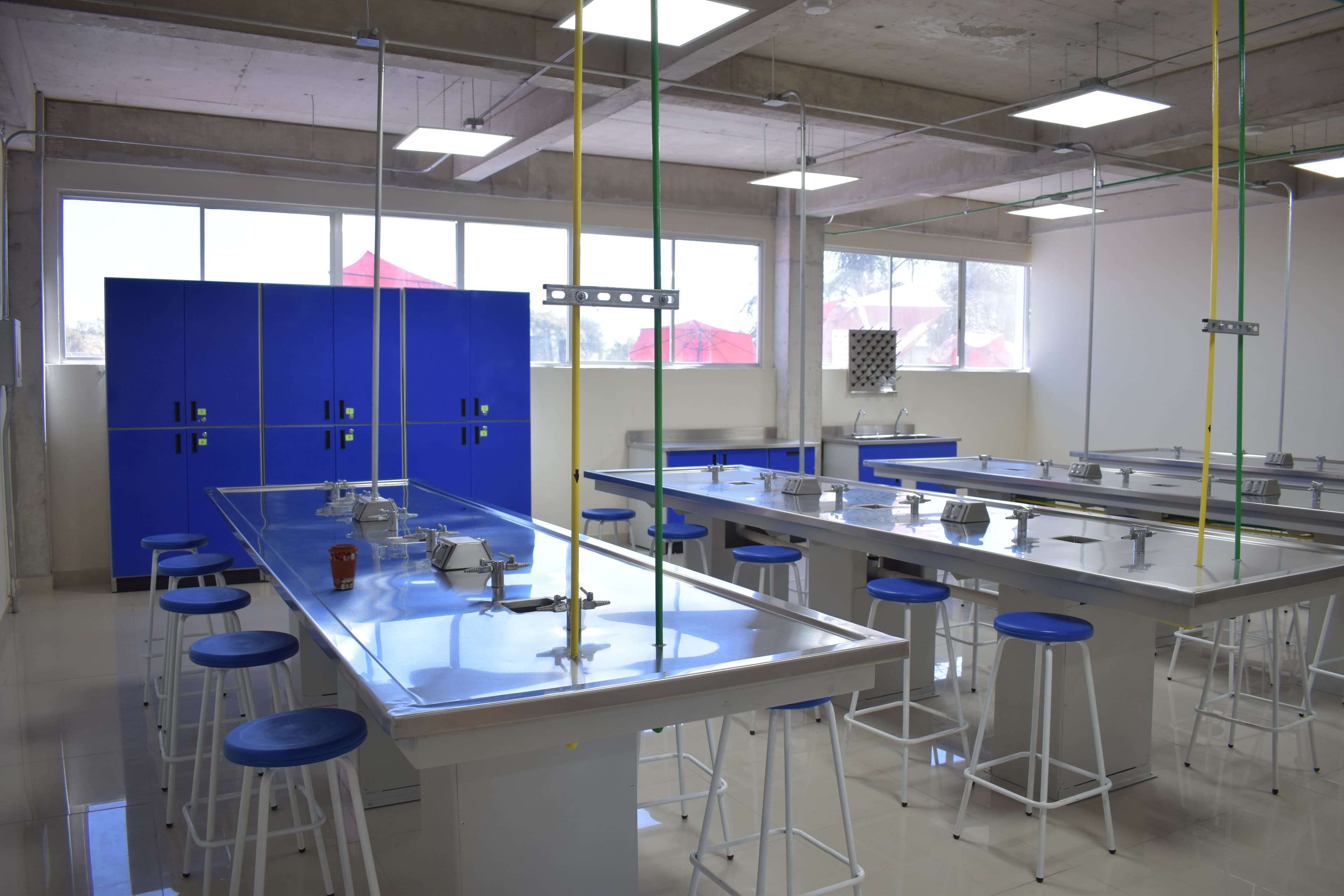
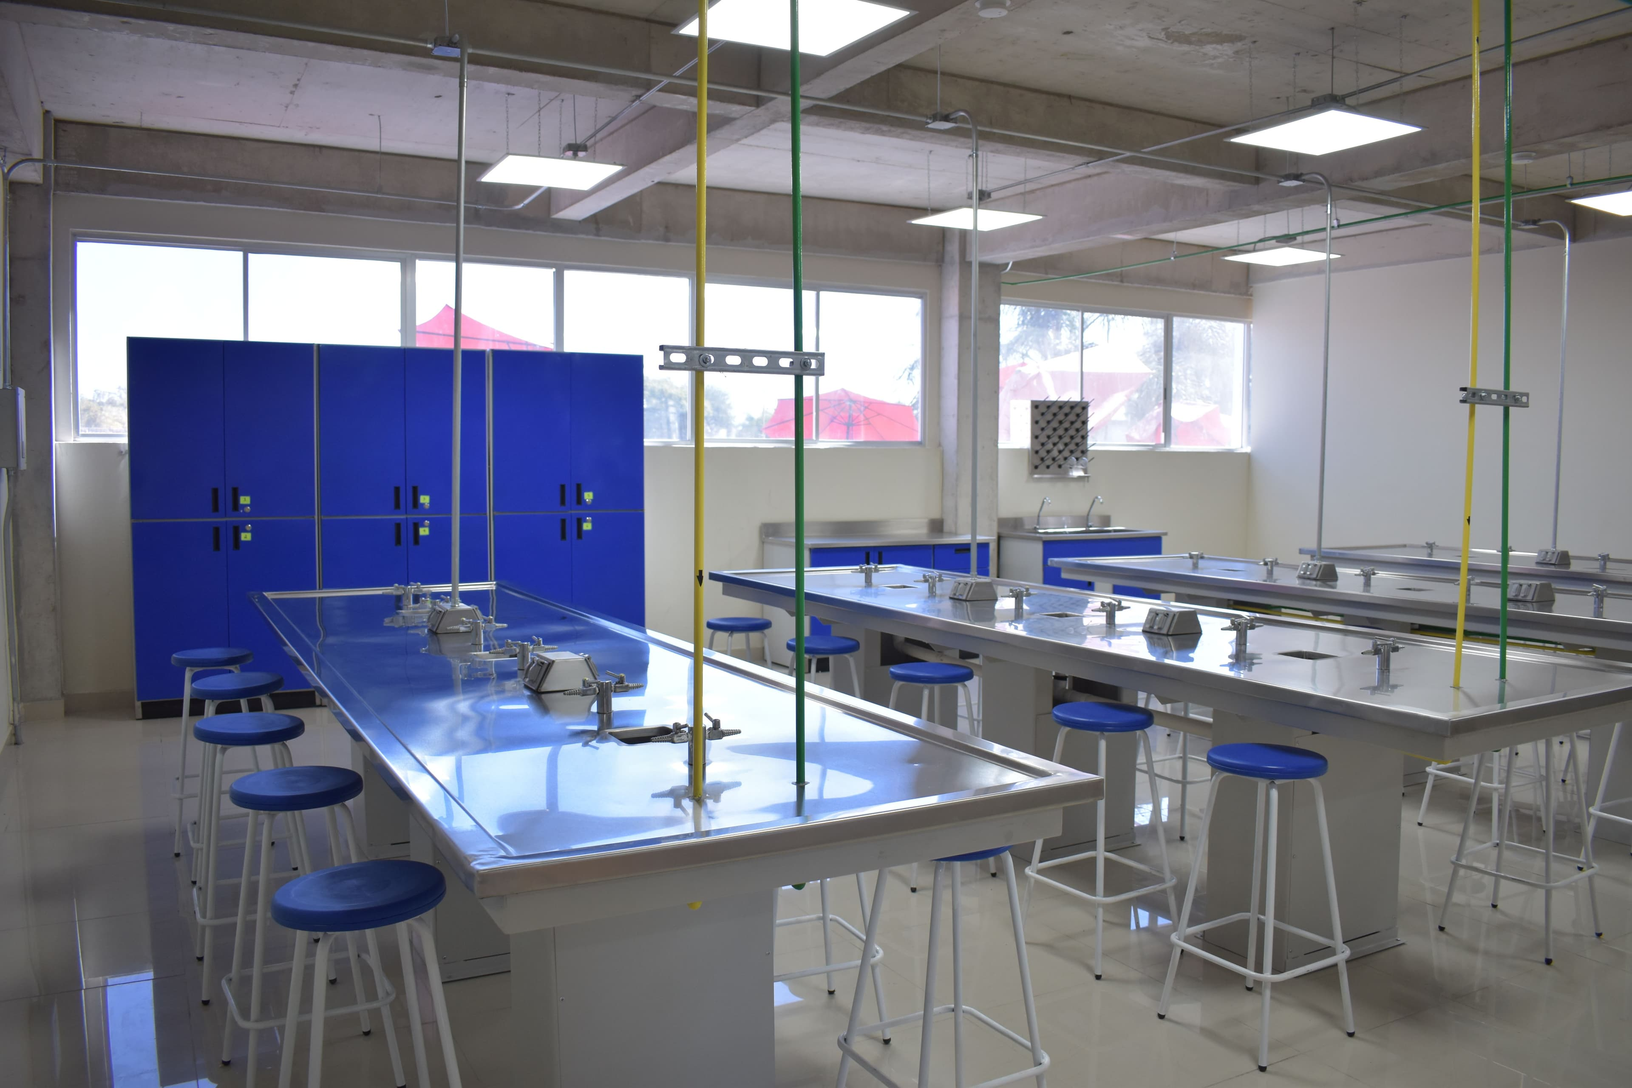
- coffee cup [327,543,359,590]
